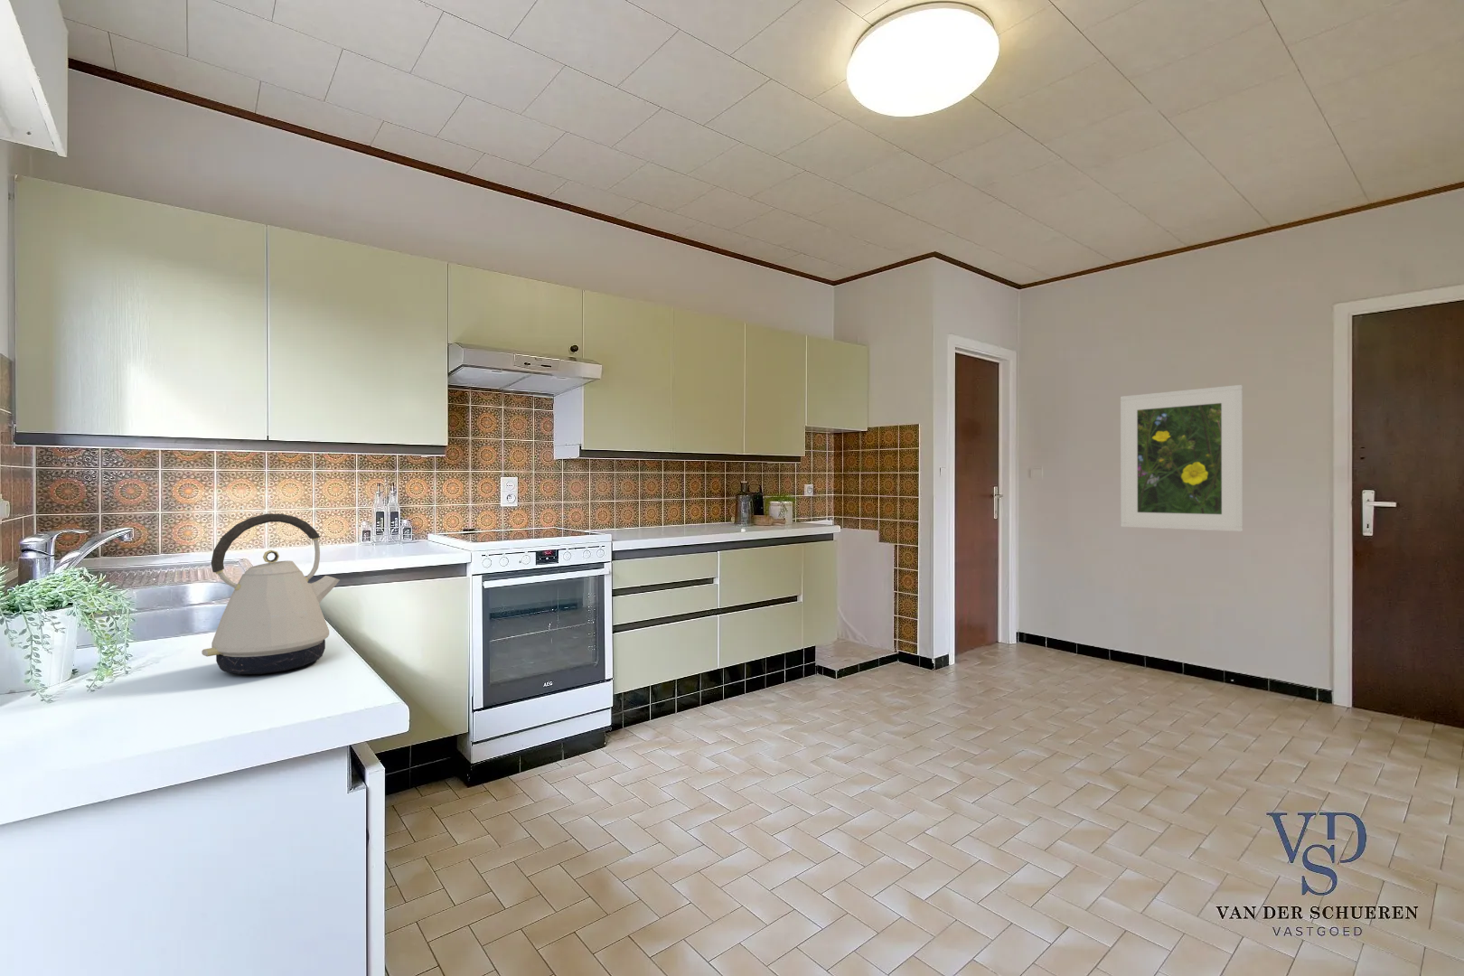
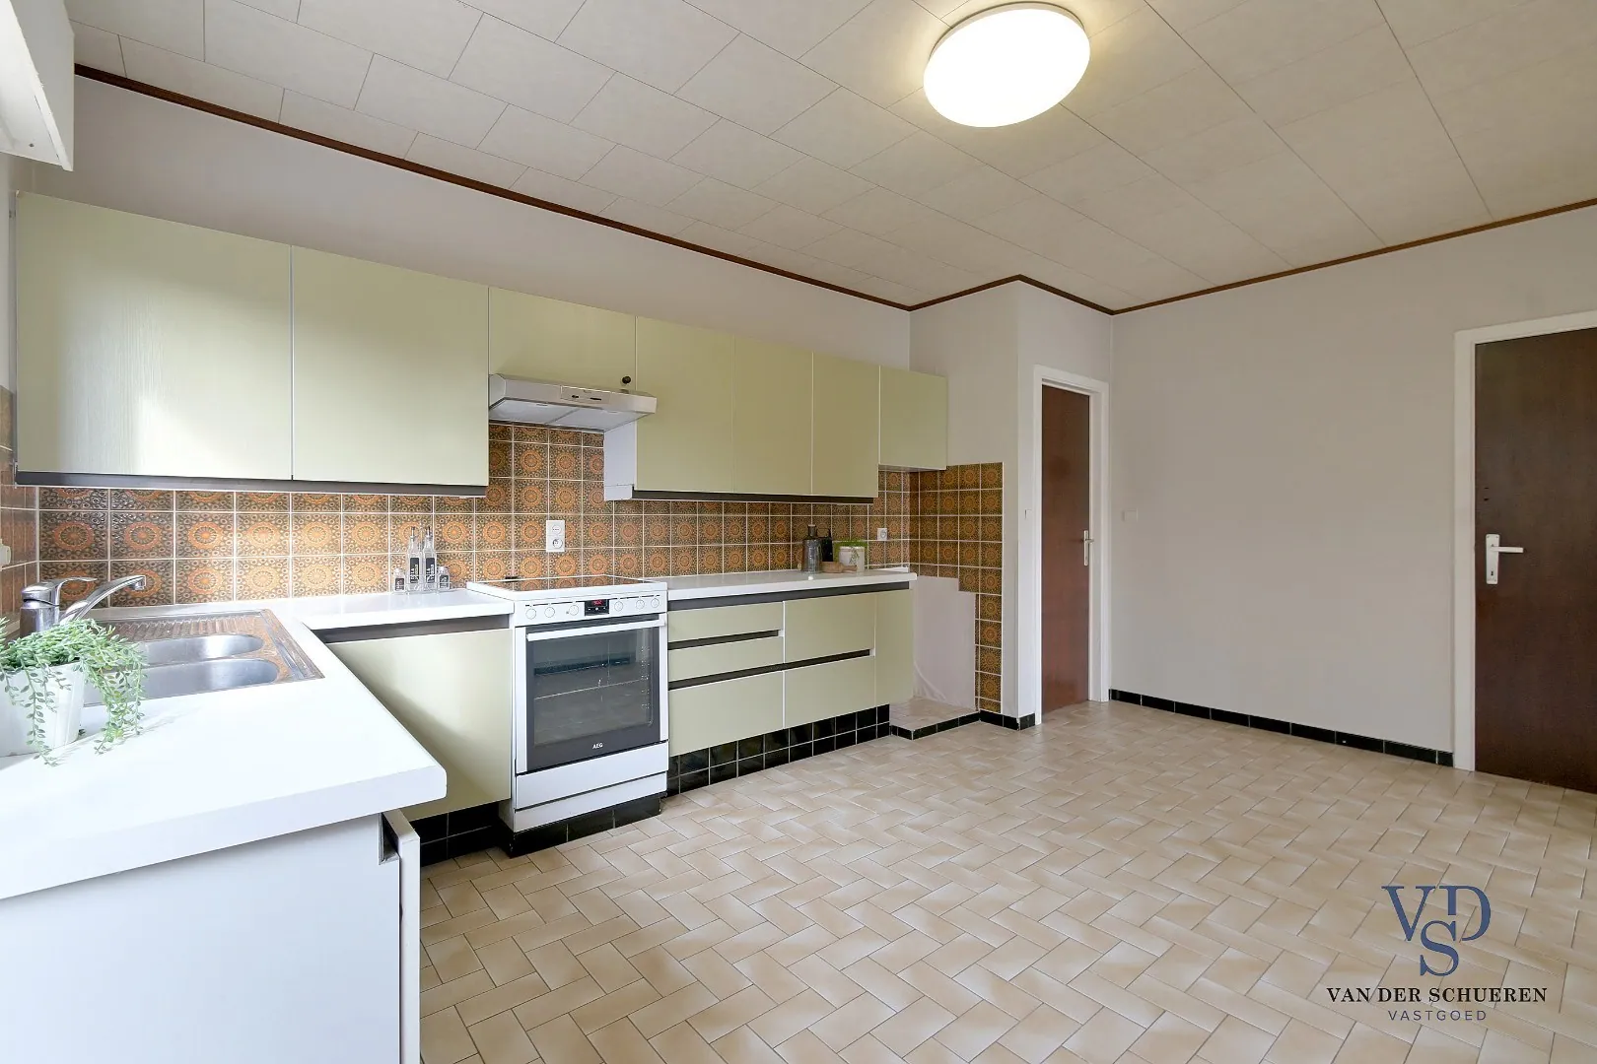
- kettle [200,513,341,675]
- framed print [1120,385,1244,533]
